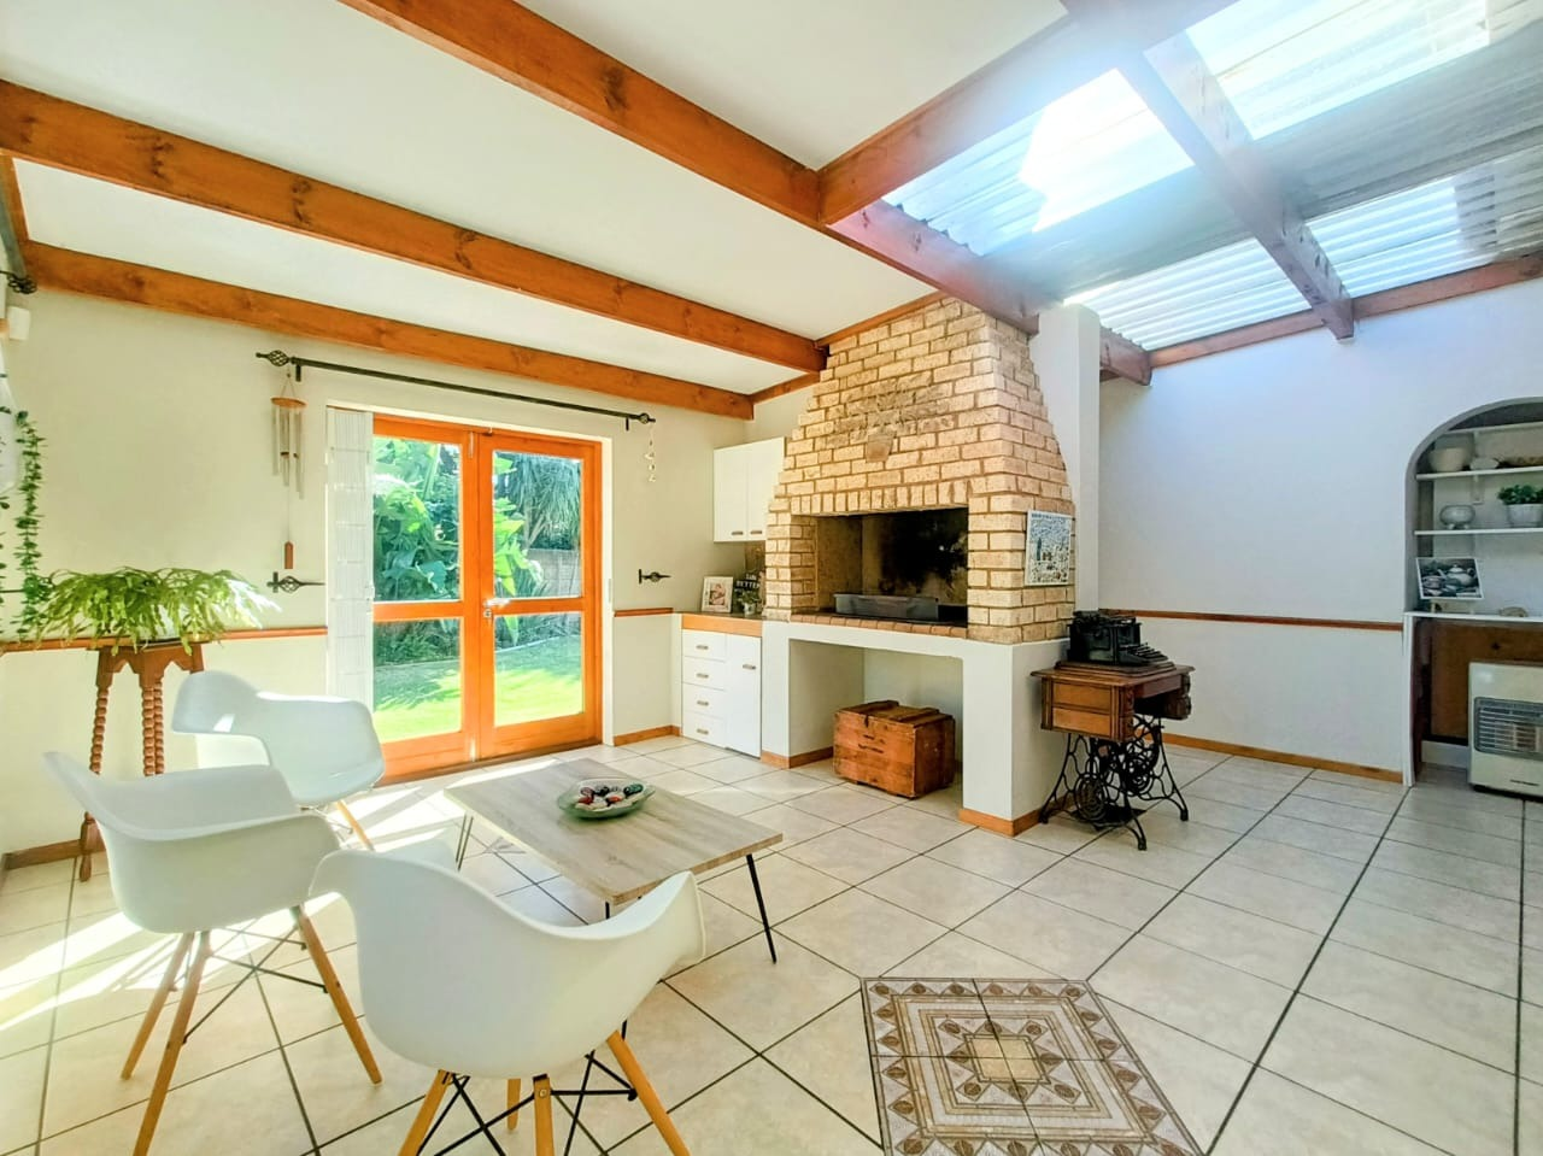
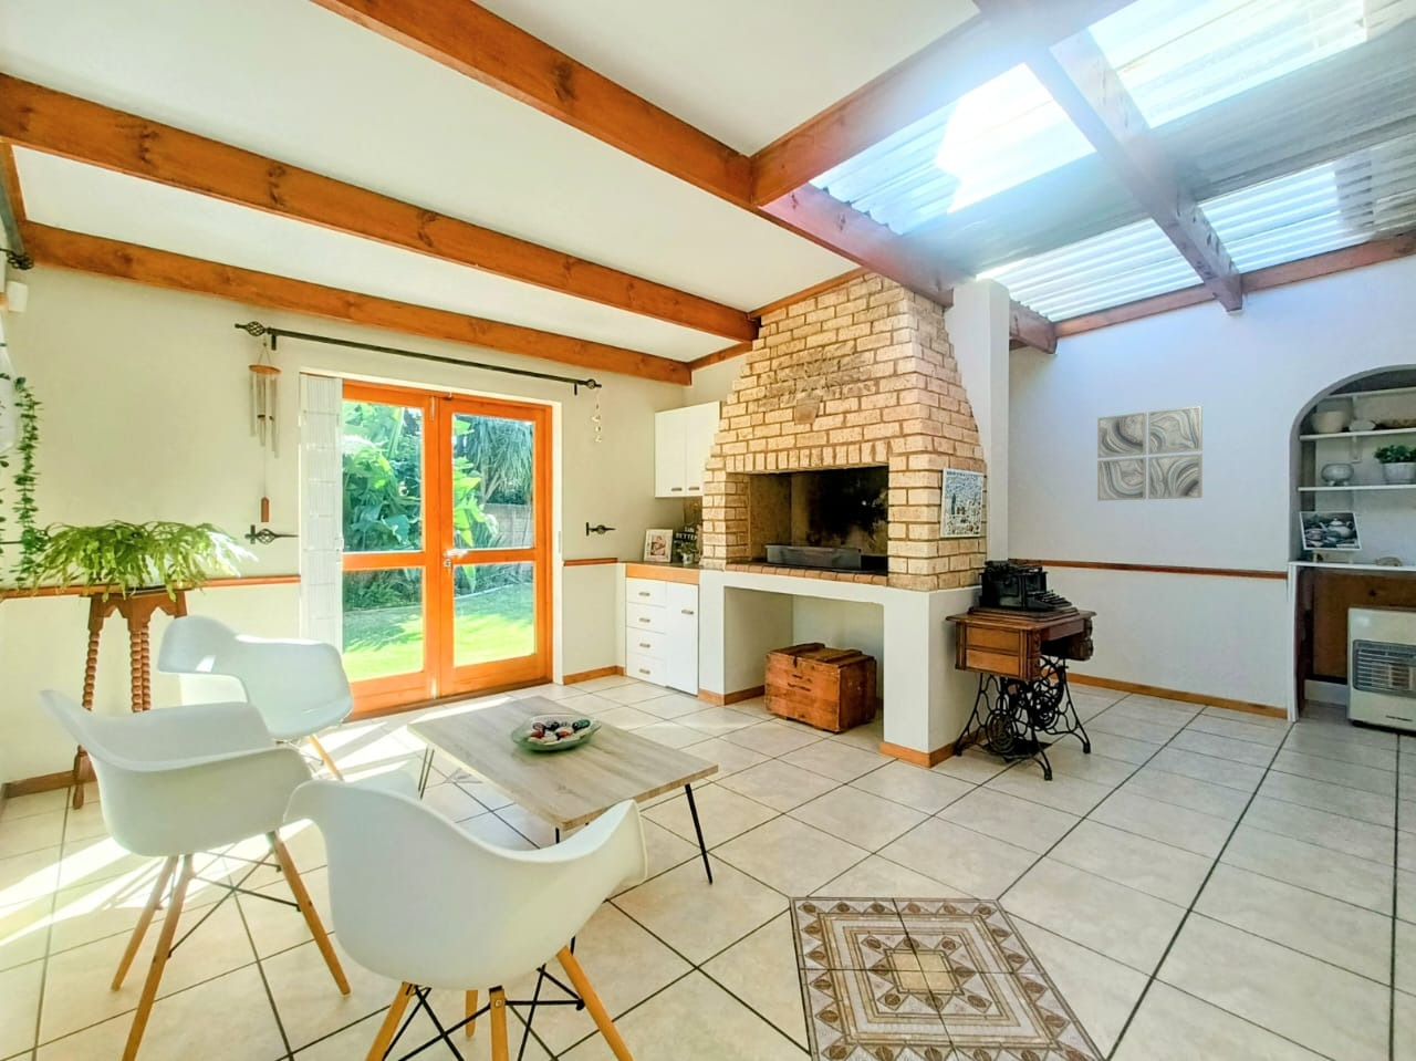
+ wall art [1096,405,1203,503]
